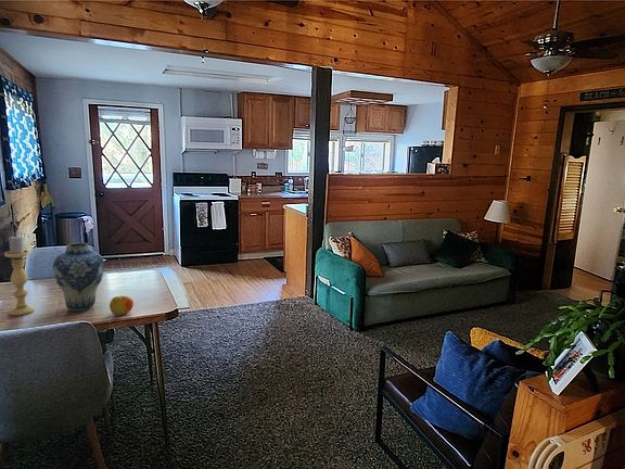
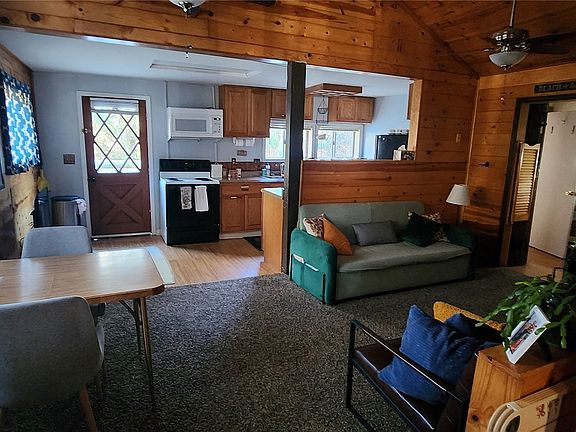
- apple [109,295,135,317]
- vase [52,242,105,313]
- candle holder [3,234,36,317]
